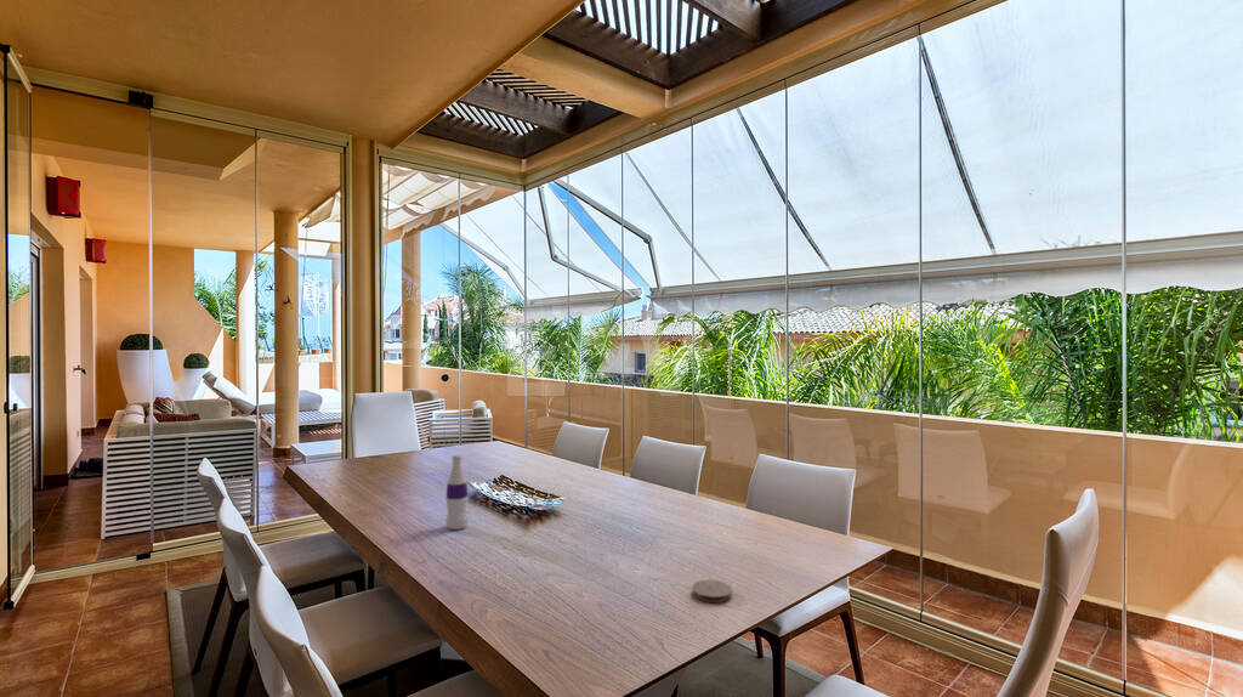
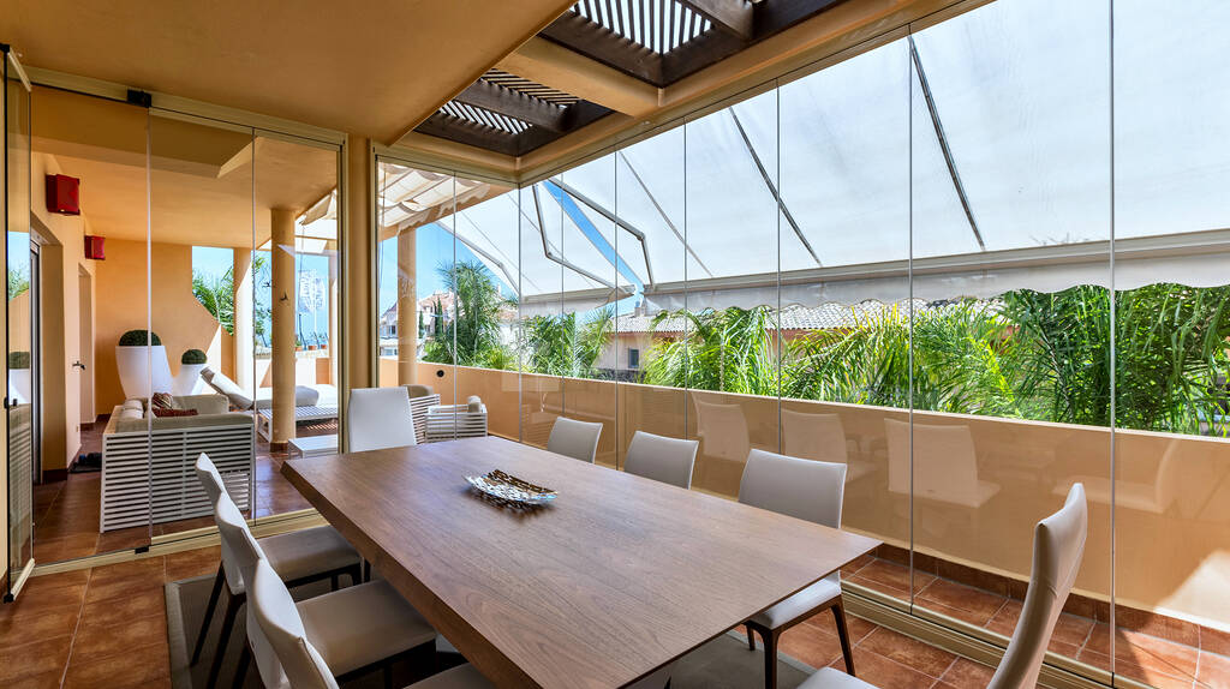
- bottle [444,453,470,531]
- coaster [691,579,733,604]
